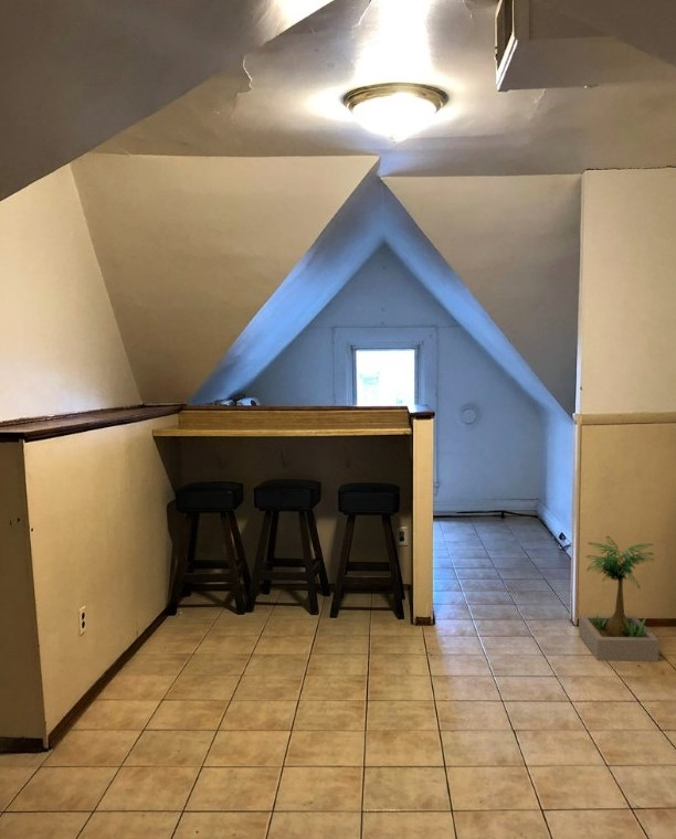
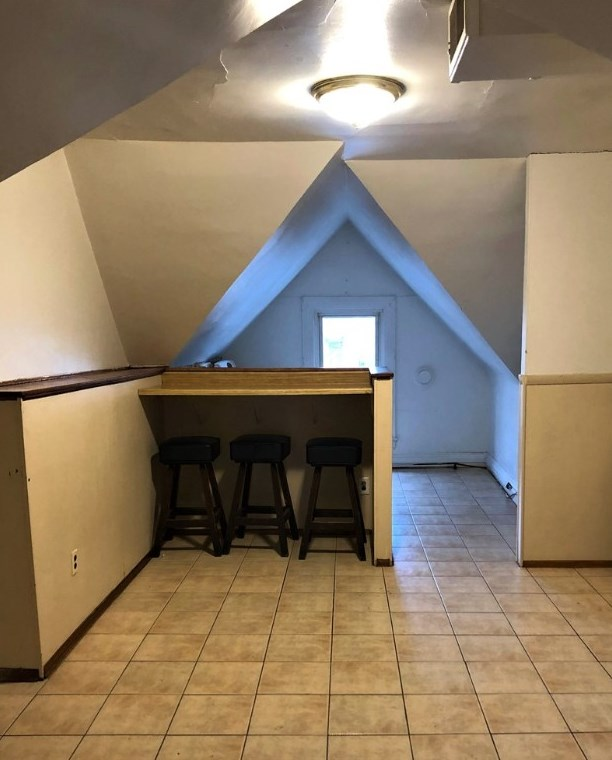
- potted plant [578,534,661,662]
